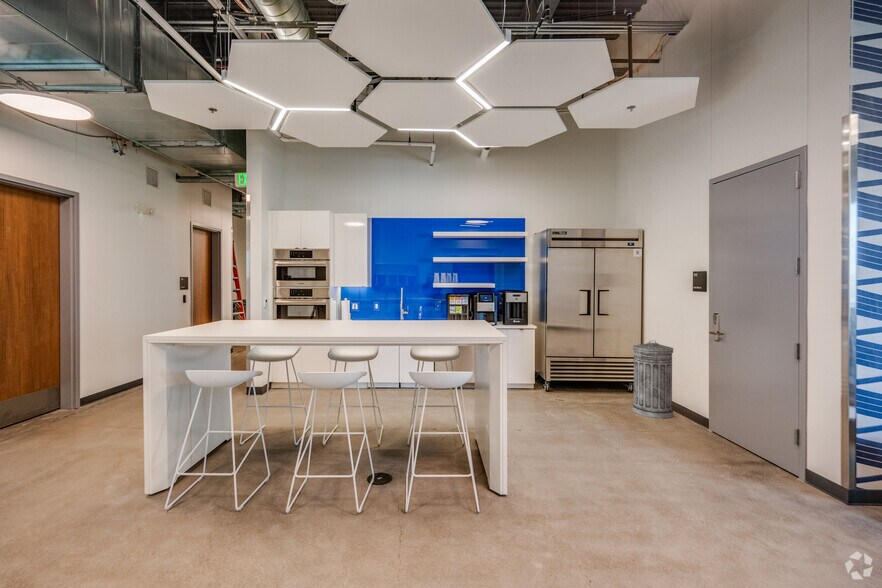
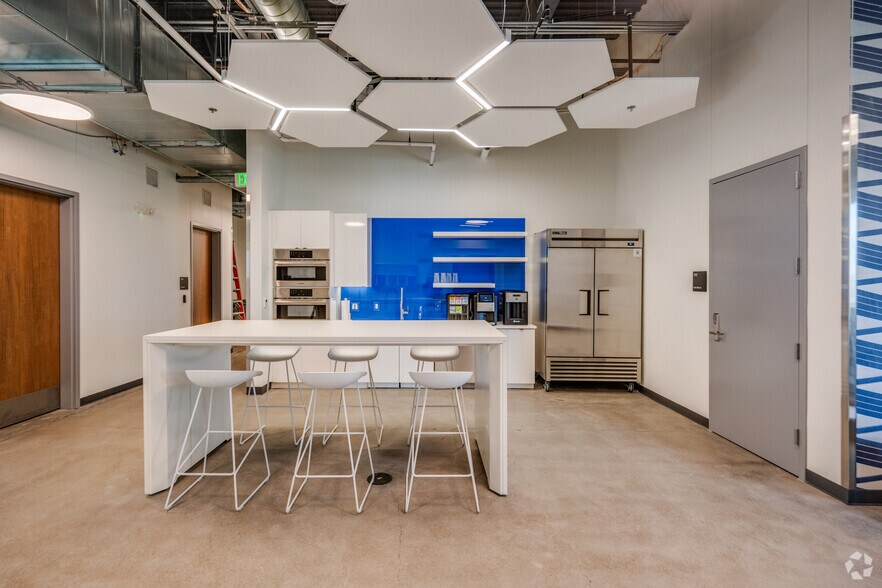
- trash can [631,339,674,419]
